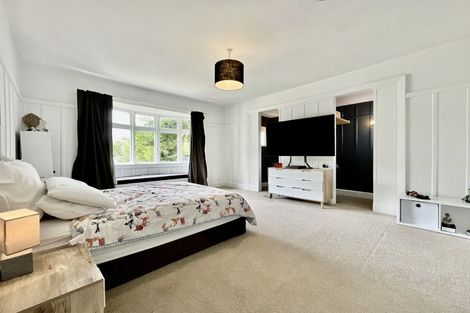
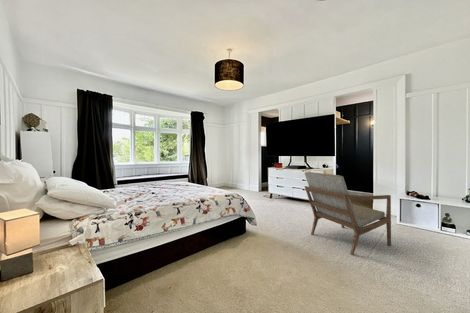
+ armchair [303,171,392,256]
